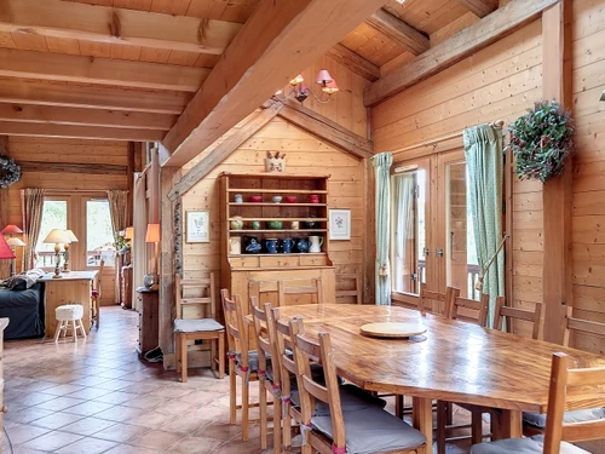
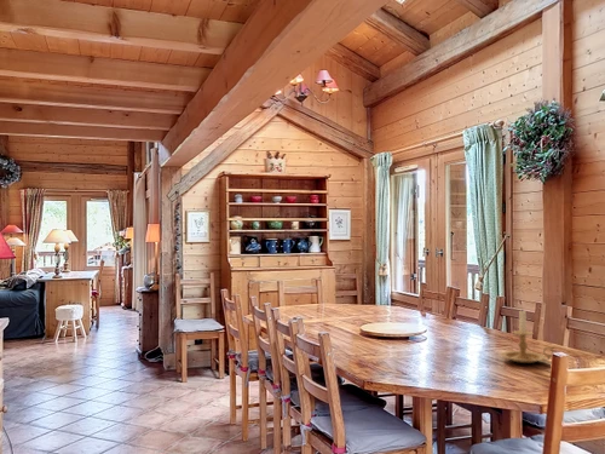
+ candle holder [500,308,554,364]
